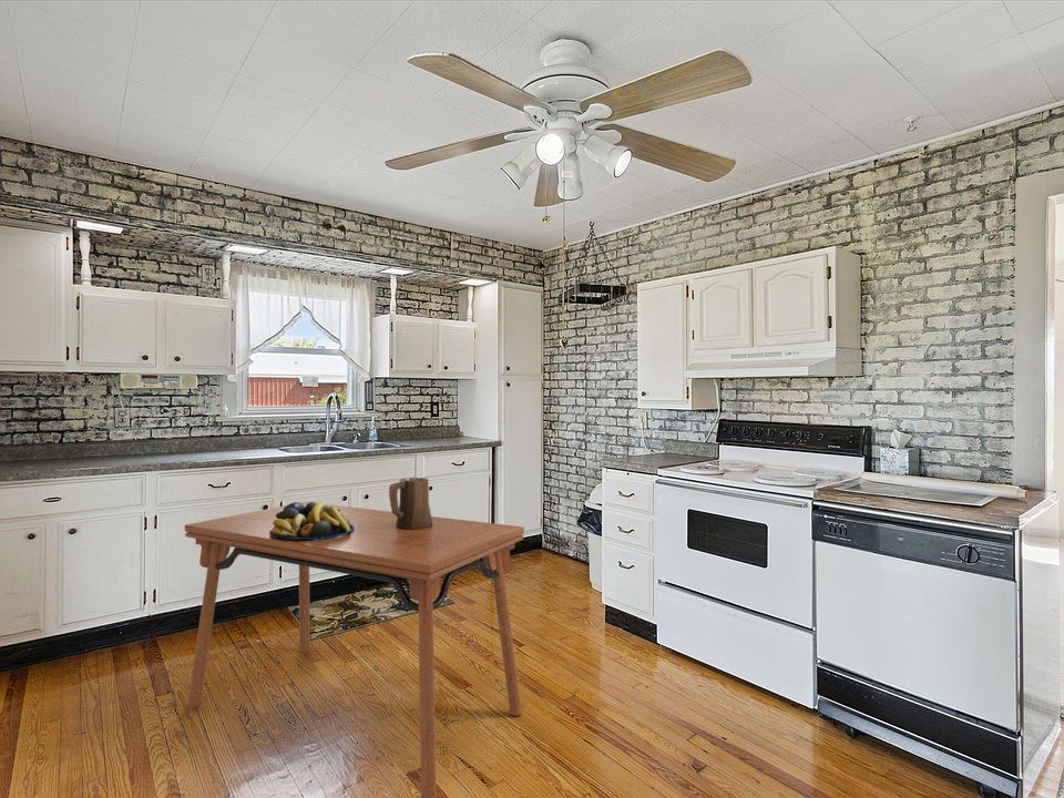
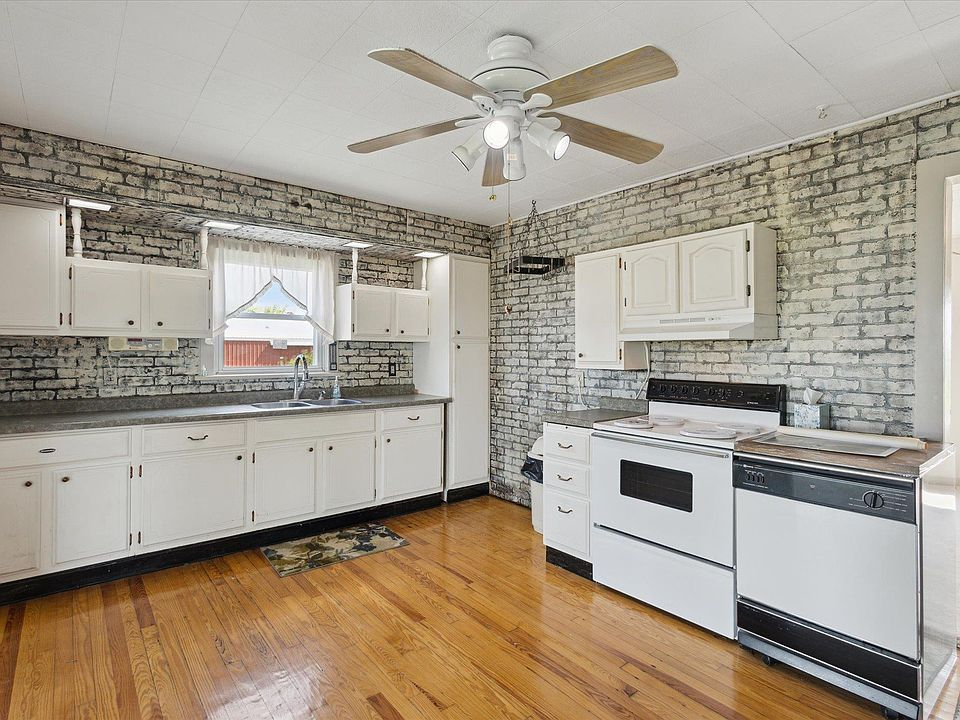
- pitcher [388,477,432,529]
- dining table [184,501,525,798]
- fruit bowl [269,500,355,541]
